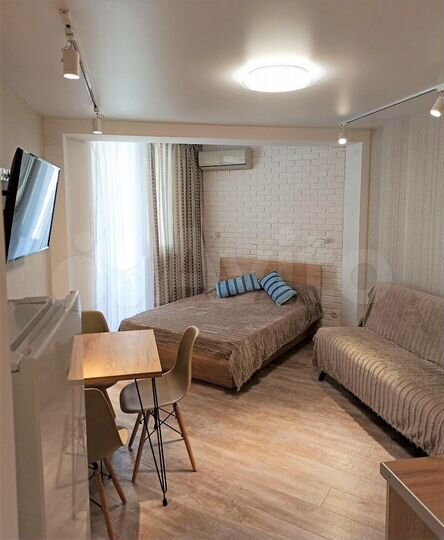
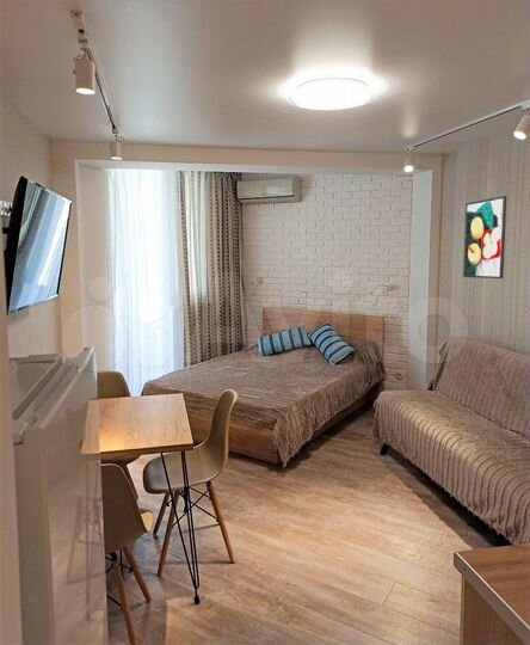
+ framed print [462,195,509,280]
